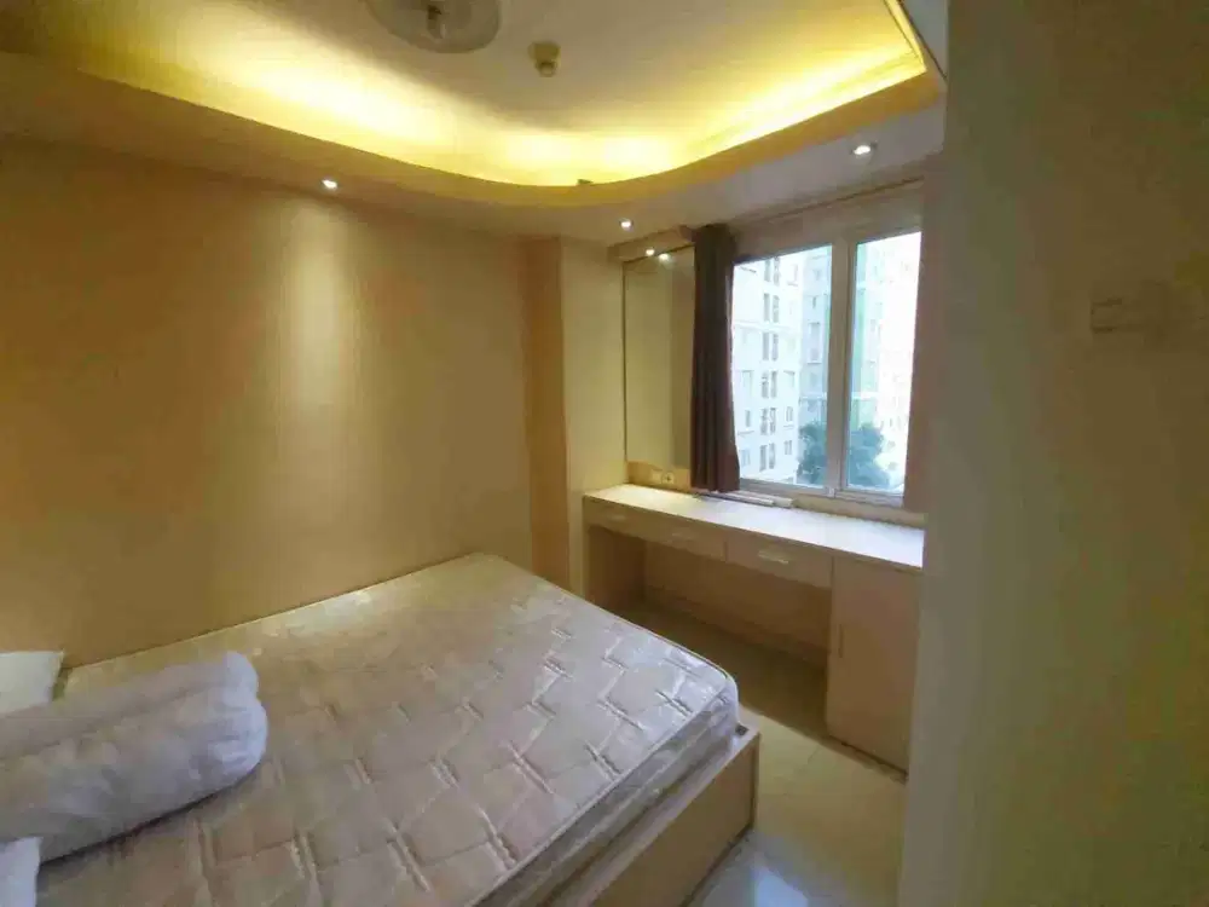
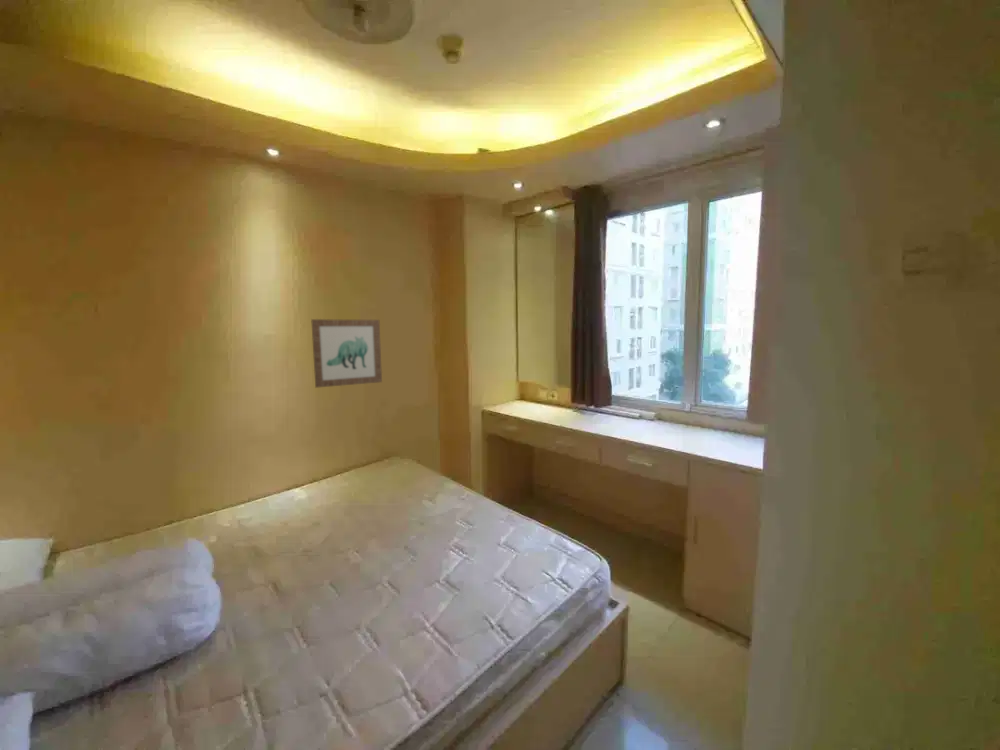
+ wall art [310,318,383,389]
